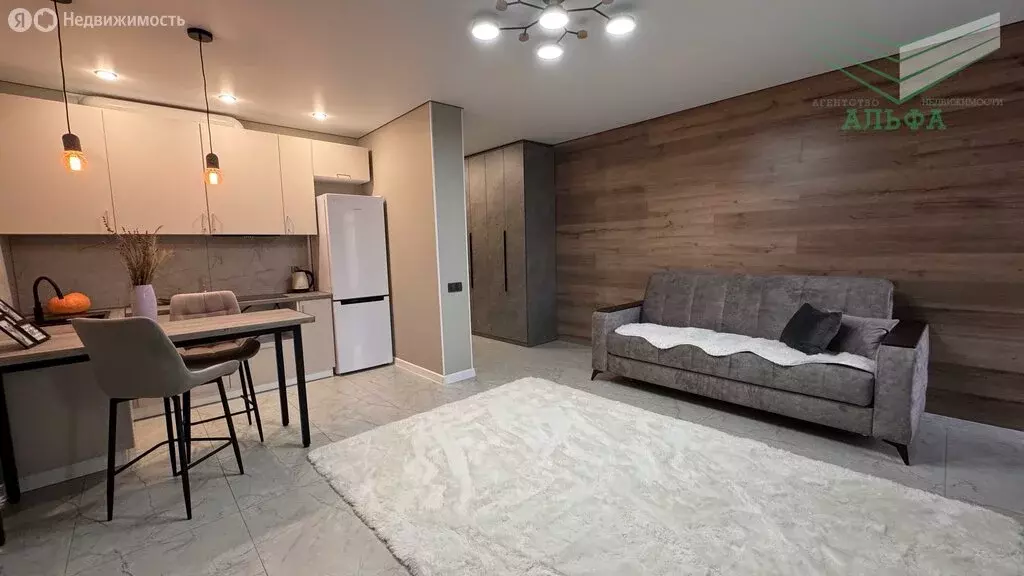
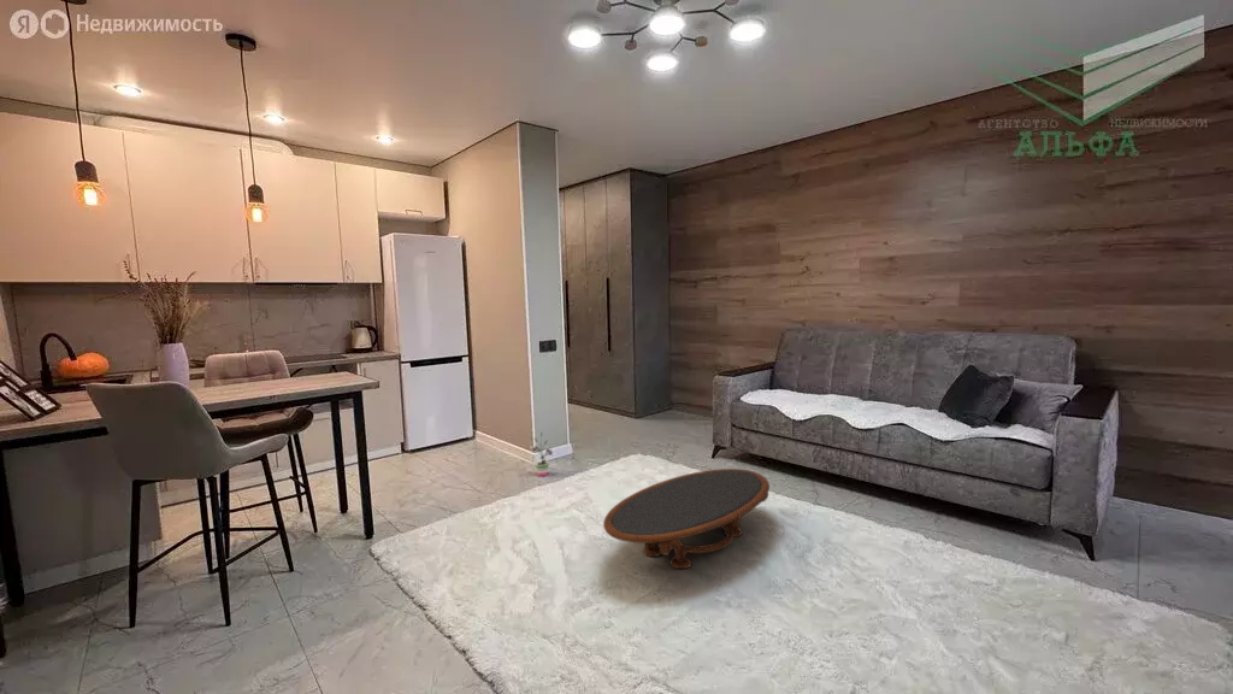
+ potted plant [529,431,556,477]
+ coffee table [602,467,771,570]
